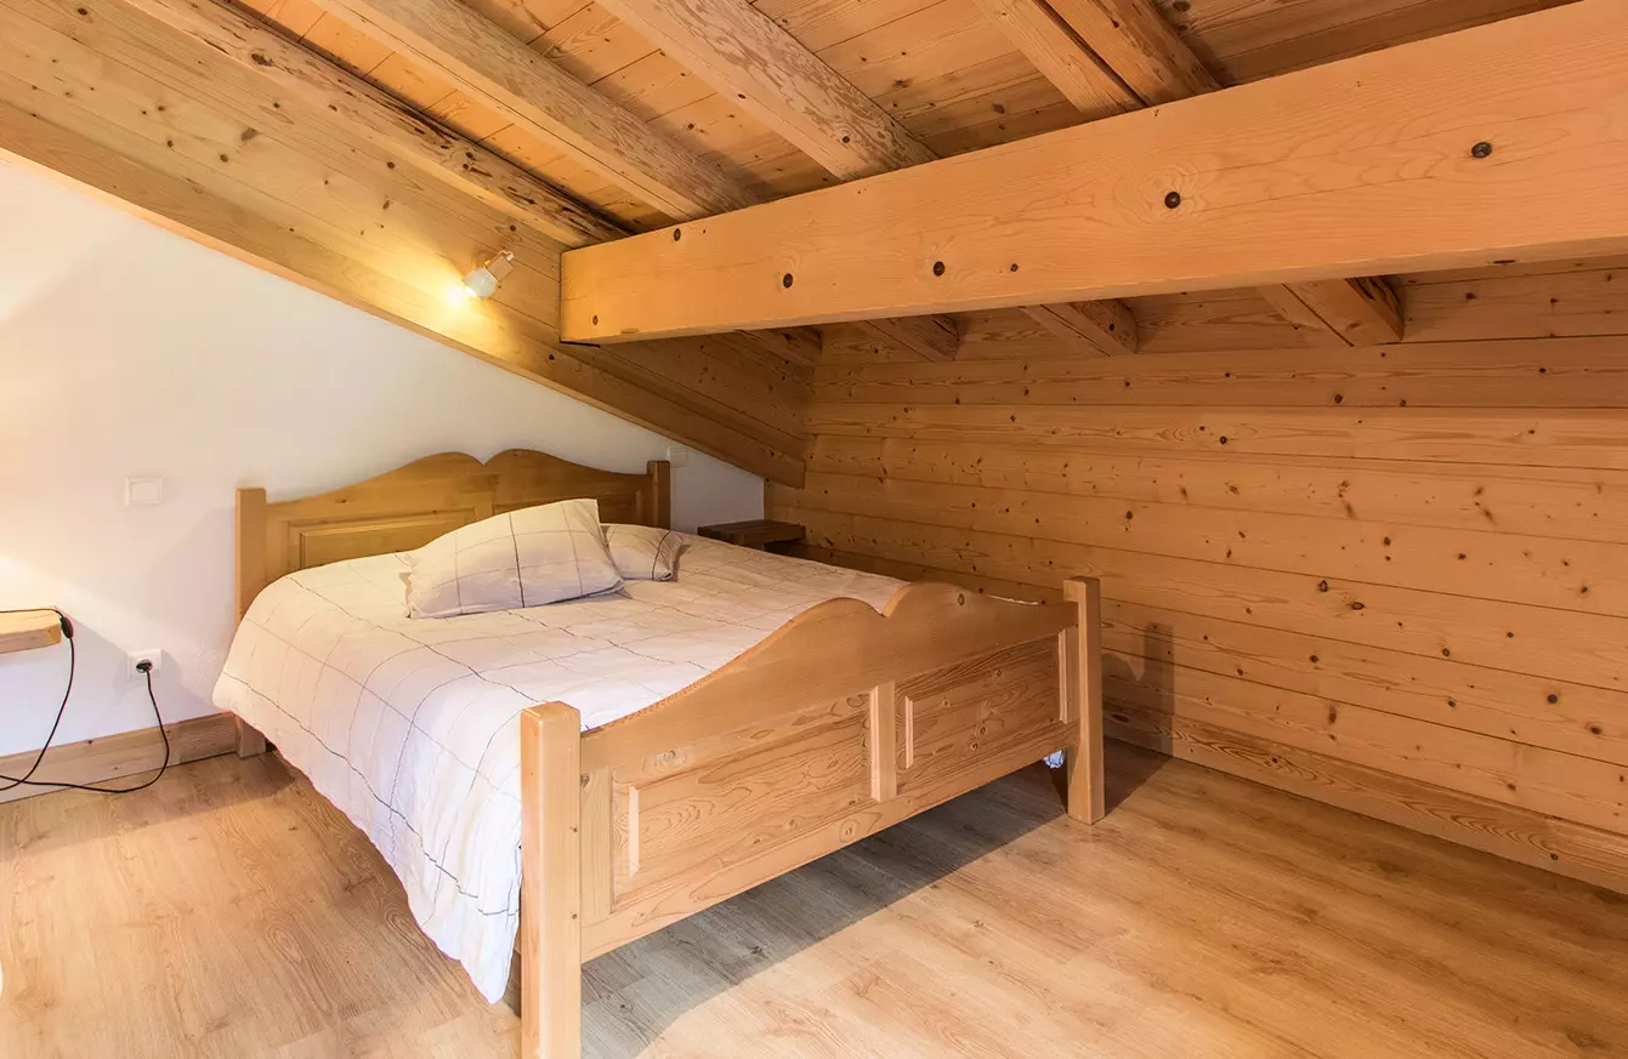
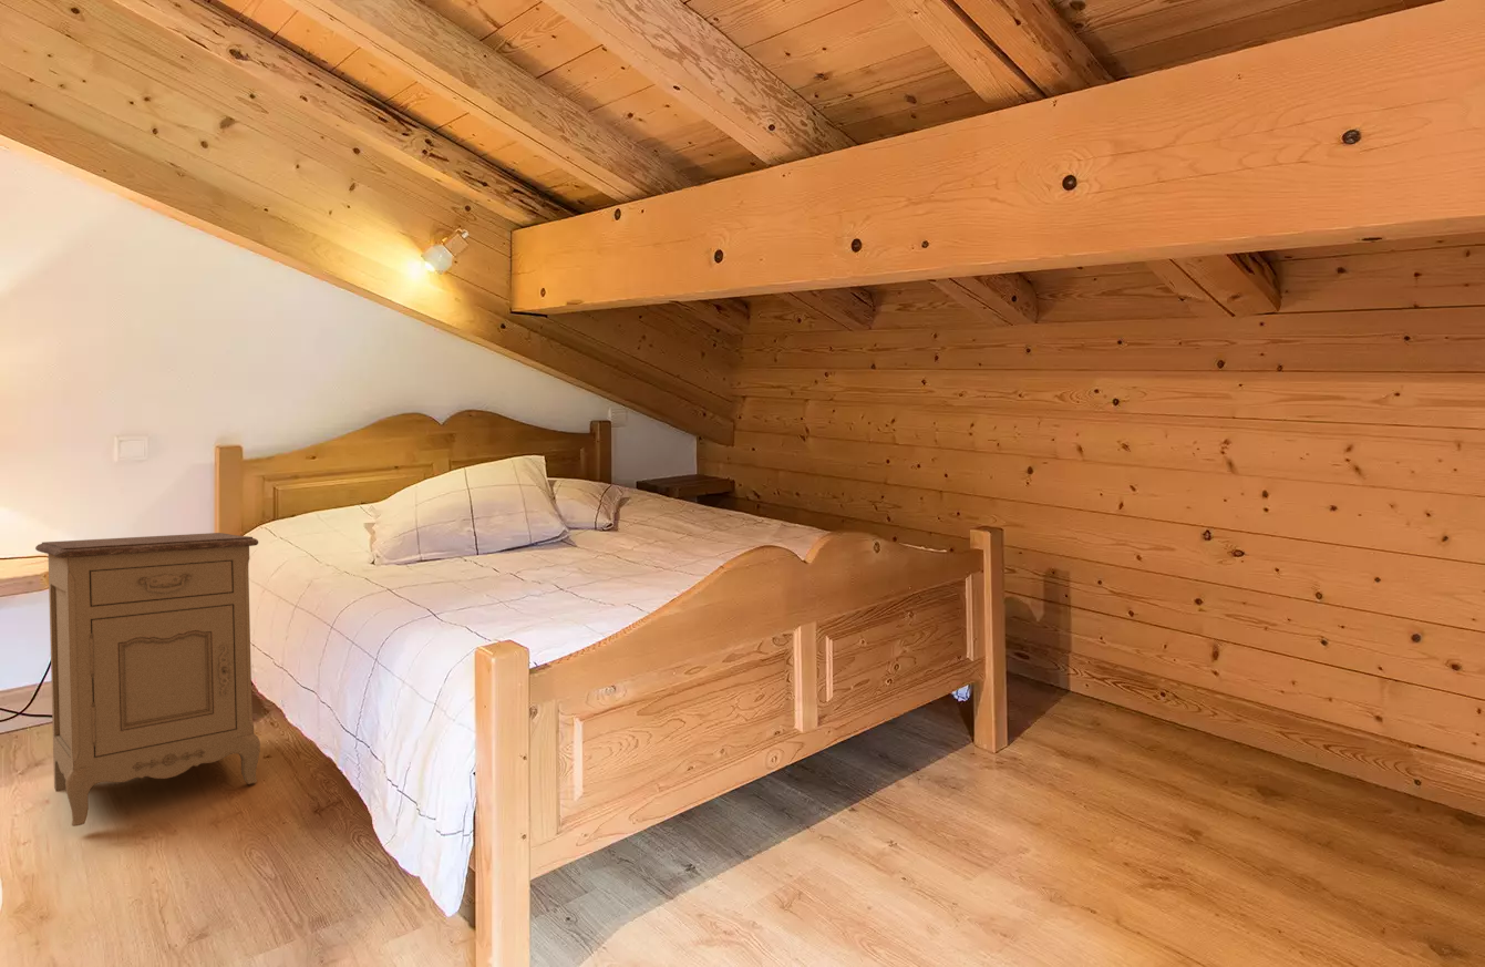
+ nightstand [34,532,261,827]
